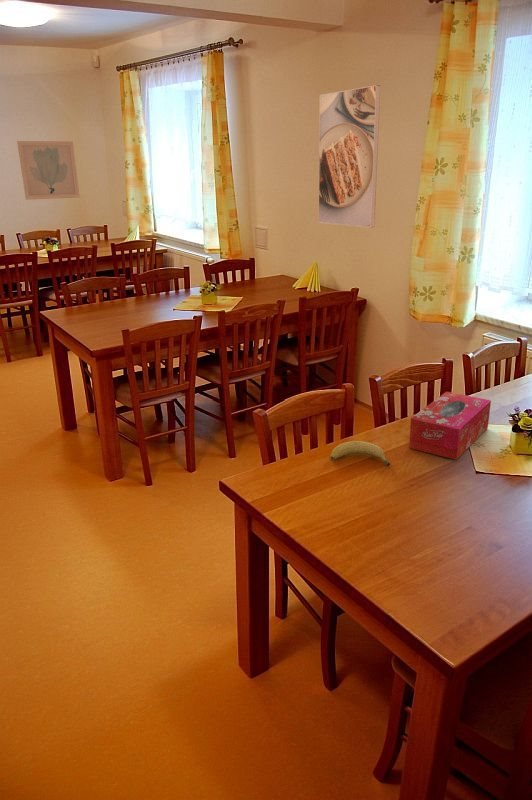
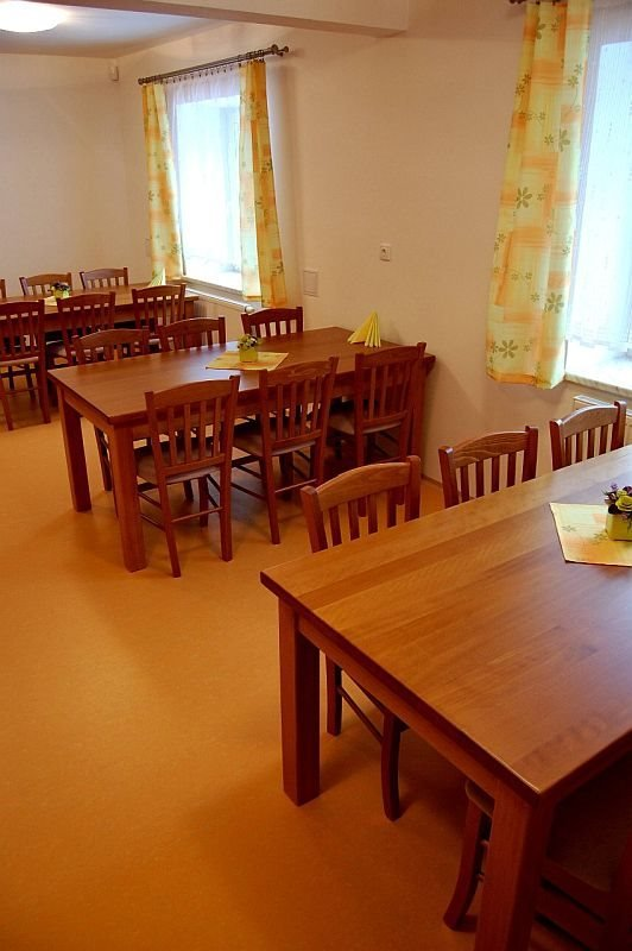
- tissue box [408,391,492,461]
- fruit [330,440,391,467]
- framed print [317,84,381,229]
- wall art [16,140,80,201]
